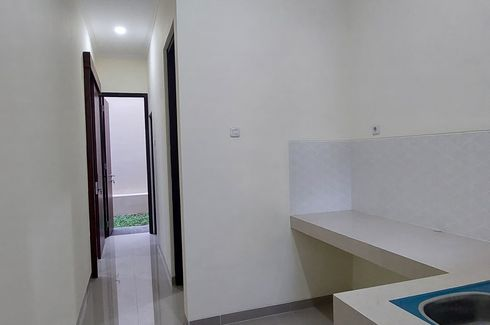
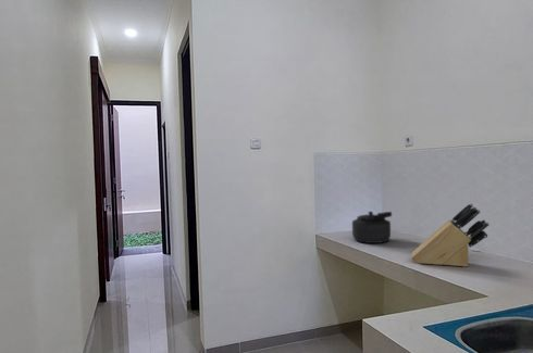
+ knife block [411,202,491,268]
+ kettle [351,211,393,244]
